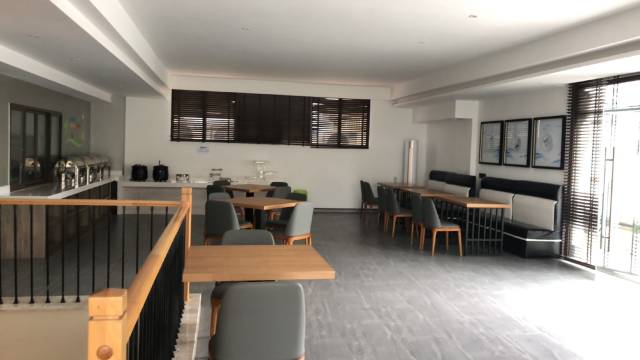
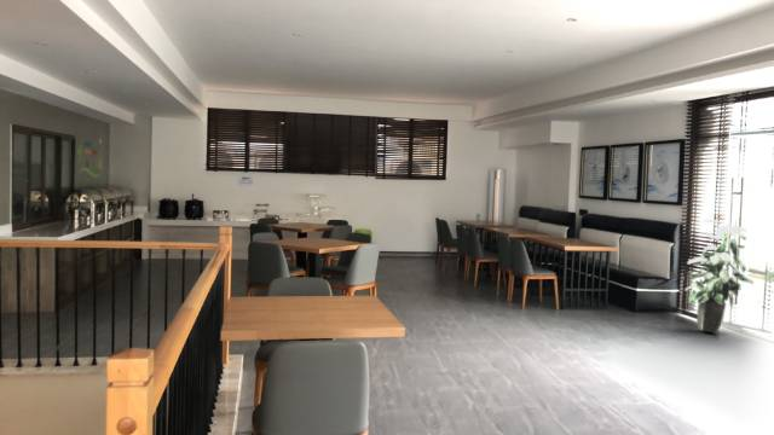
+ indoor plant [683,218,755,335]
